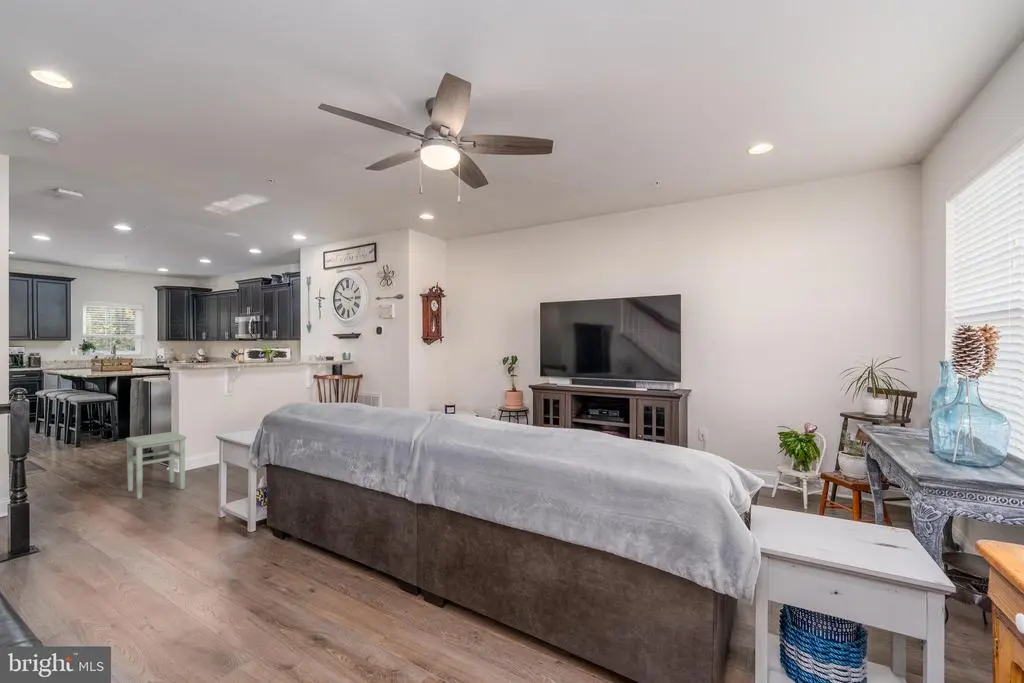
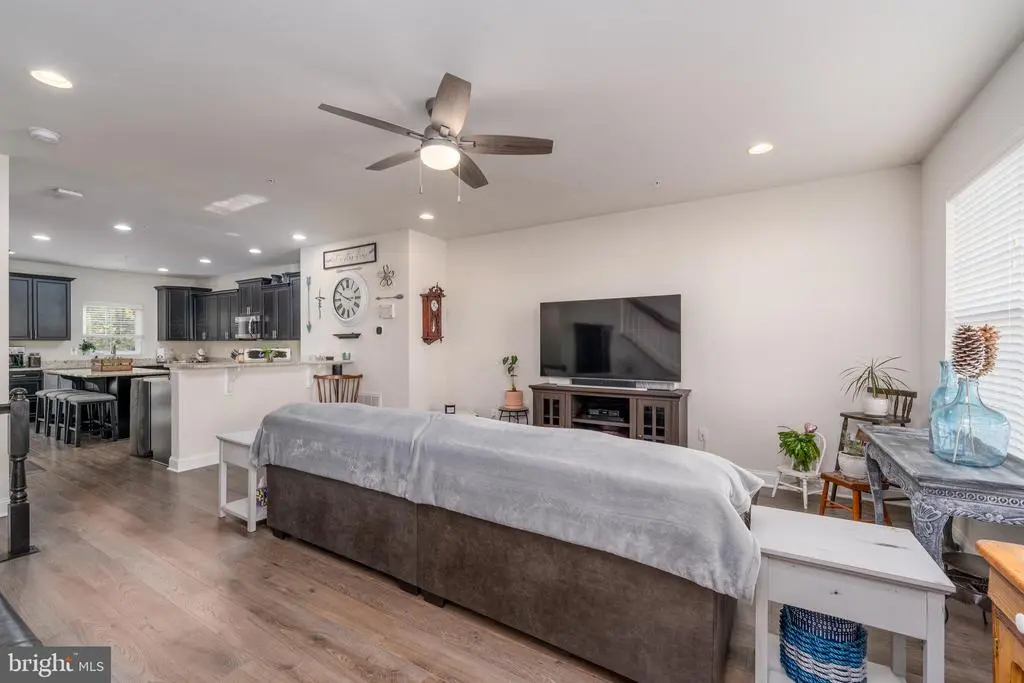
- stool [125,431,187,500]
